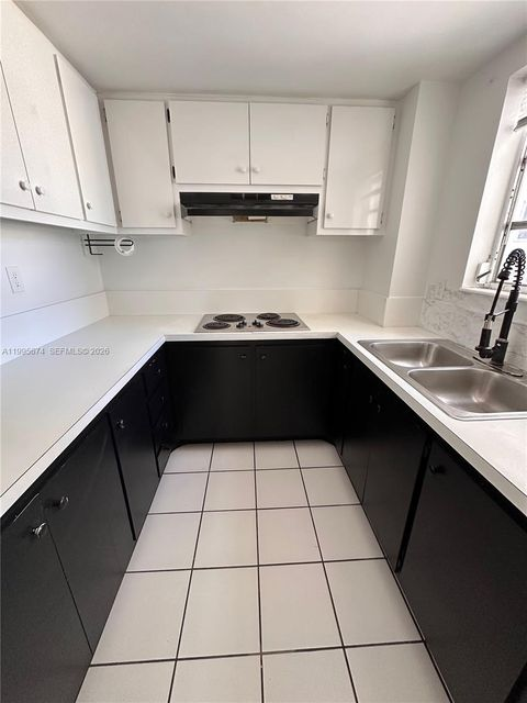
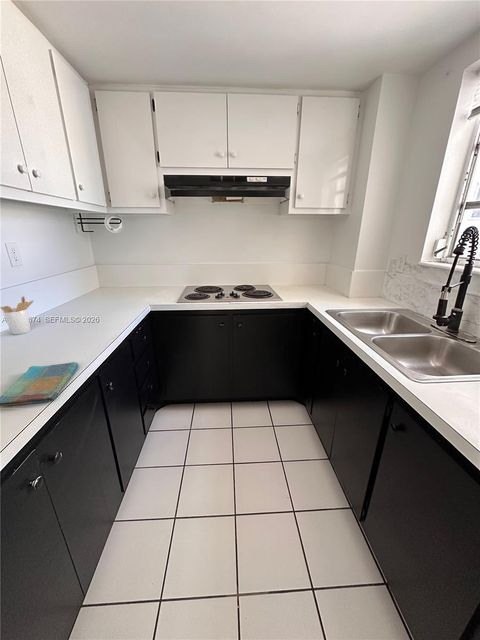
+ dish towel [0,361,79,407]
+ utensil holder [0,295,35,336]
